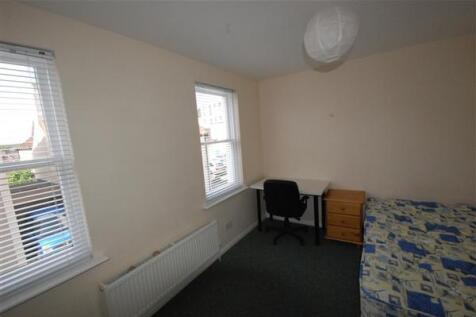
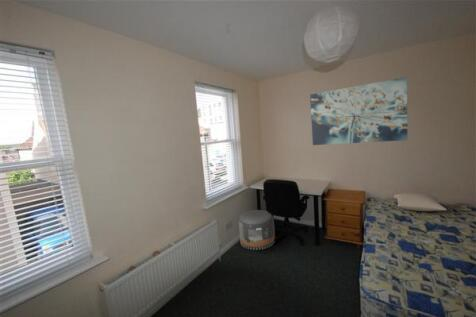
+ pouf [238,209,276,251]
+ wall art [309,76,409,146]
+ pillow [393,192,448,212]
